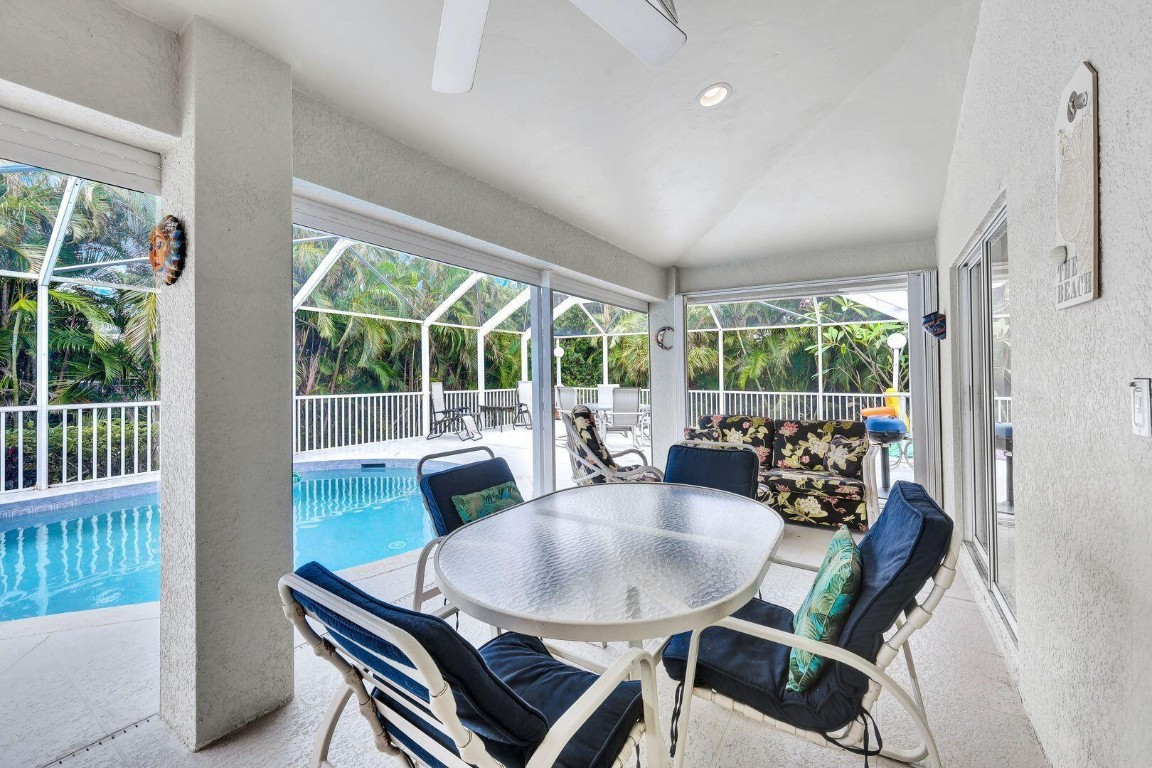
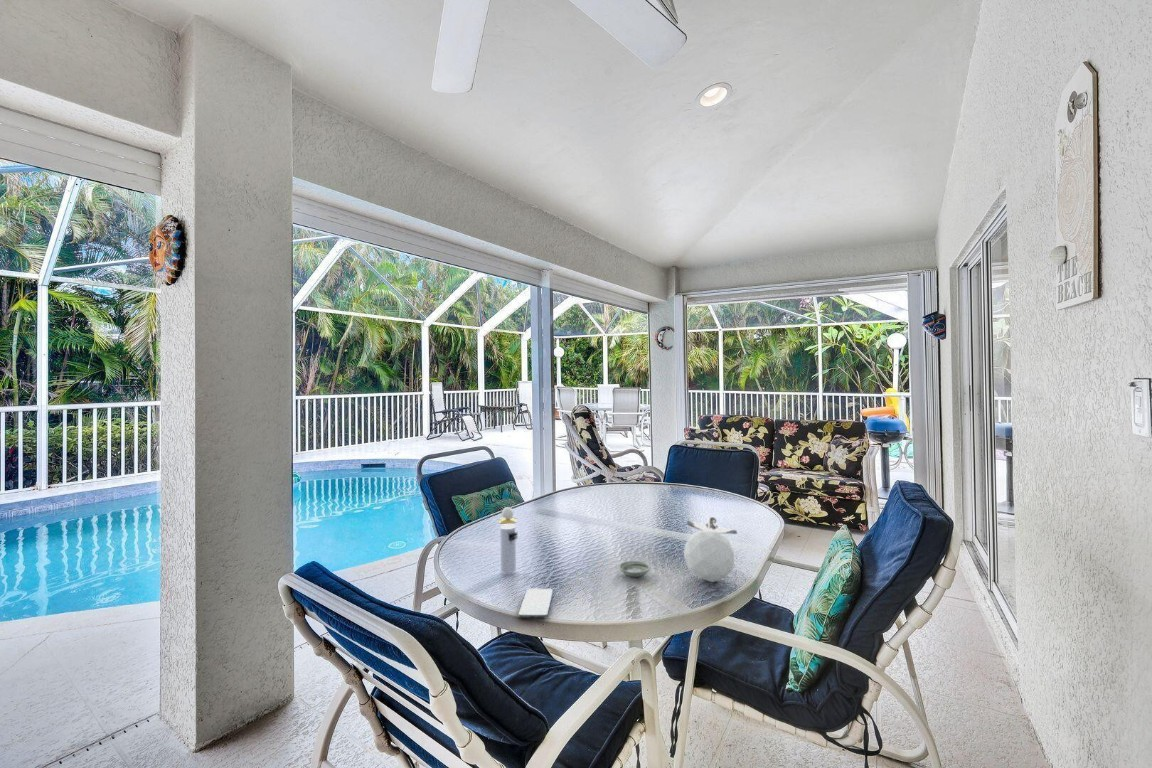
+ decorative orb [683,514,738,583]
+ saucer [618,560,651,578]
+ smartphone [517,588,554,619]
+ perfume bottle [497,506,518,574]
